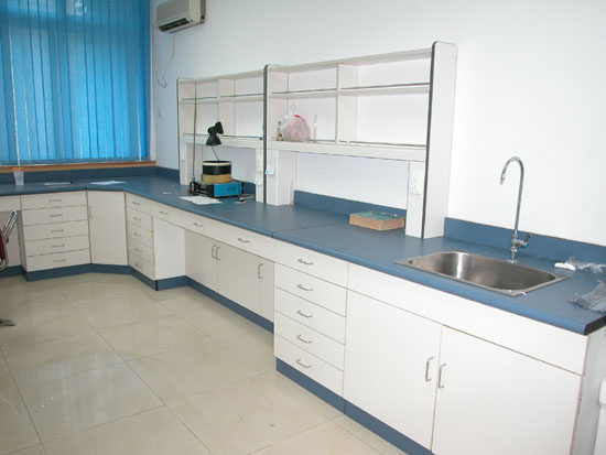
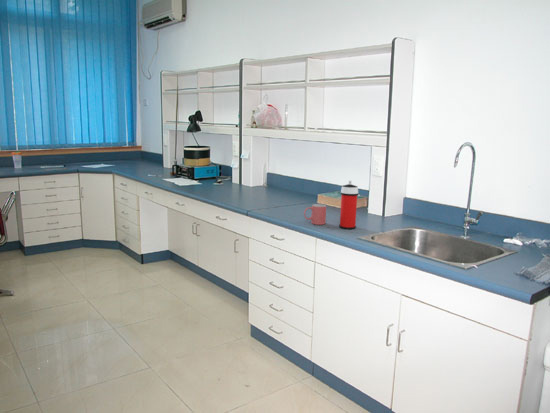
+ spray can [338,180,359,230]
+ mug [303,203,327,226]
